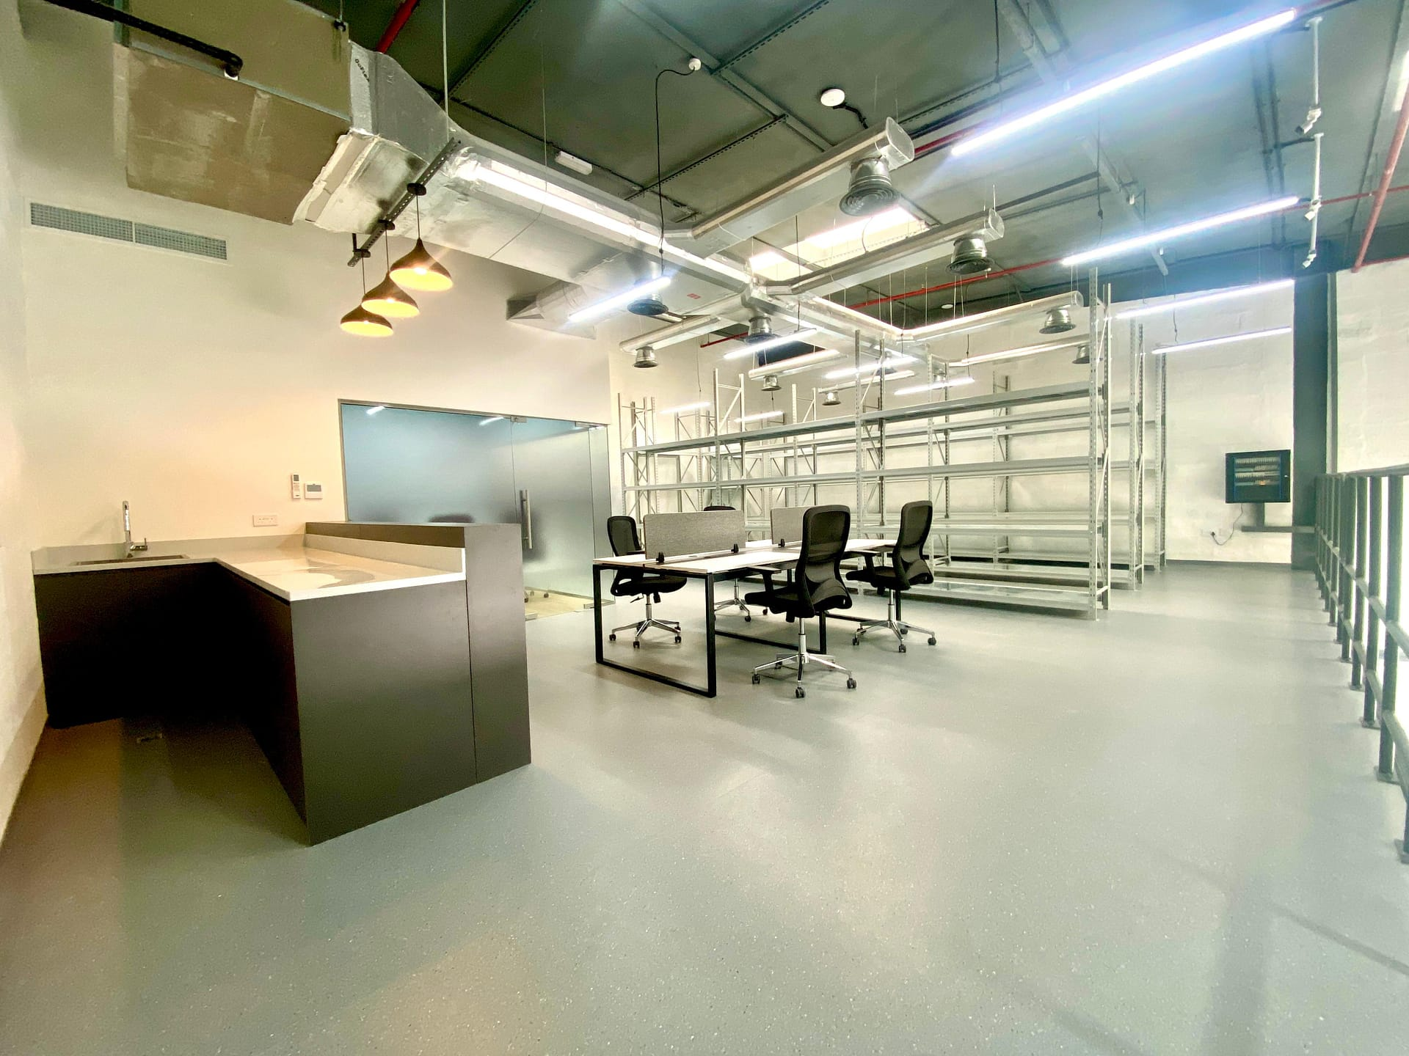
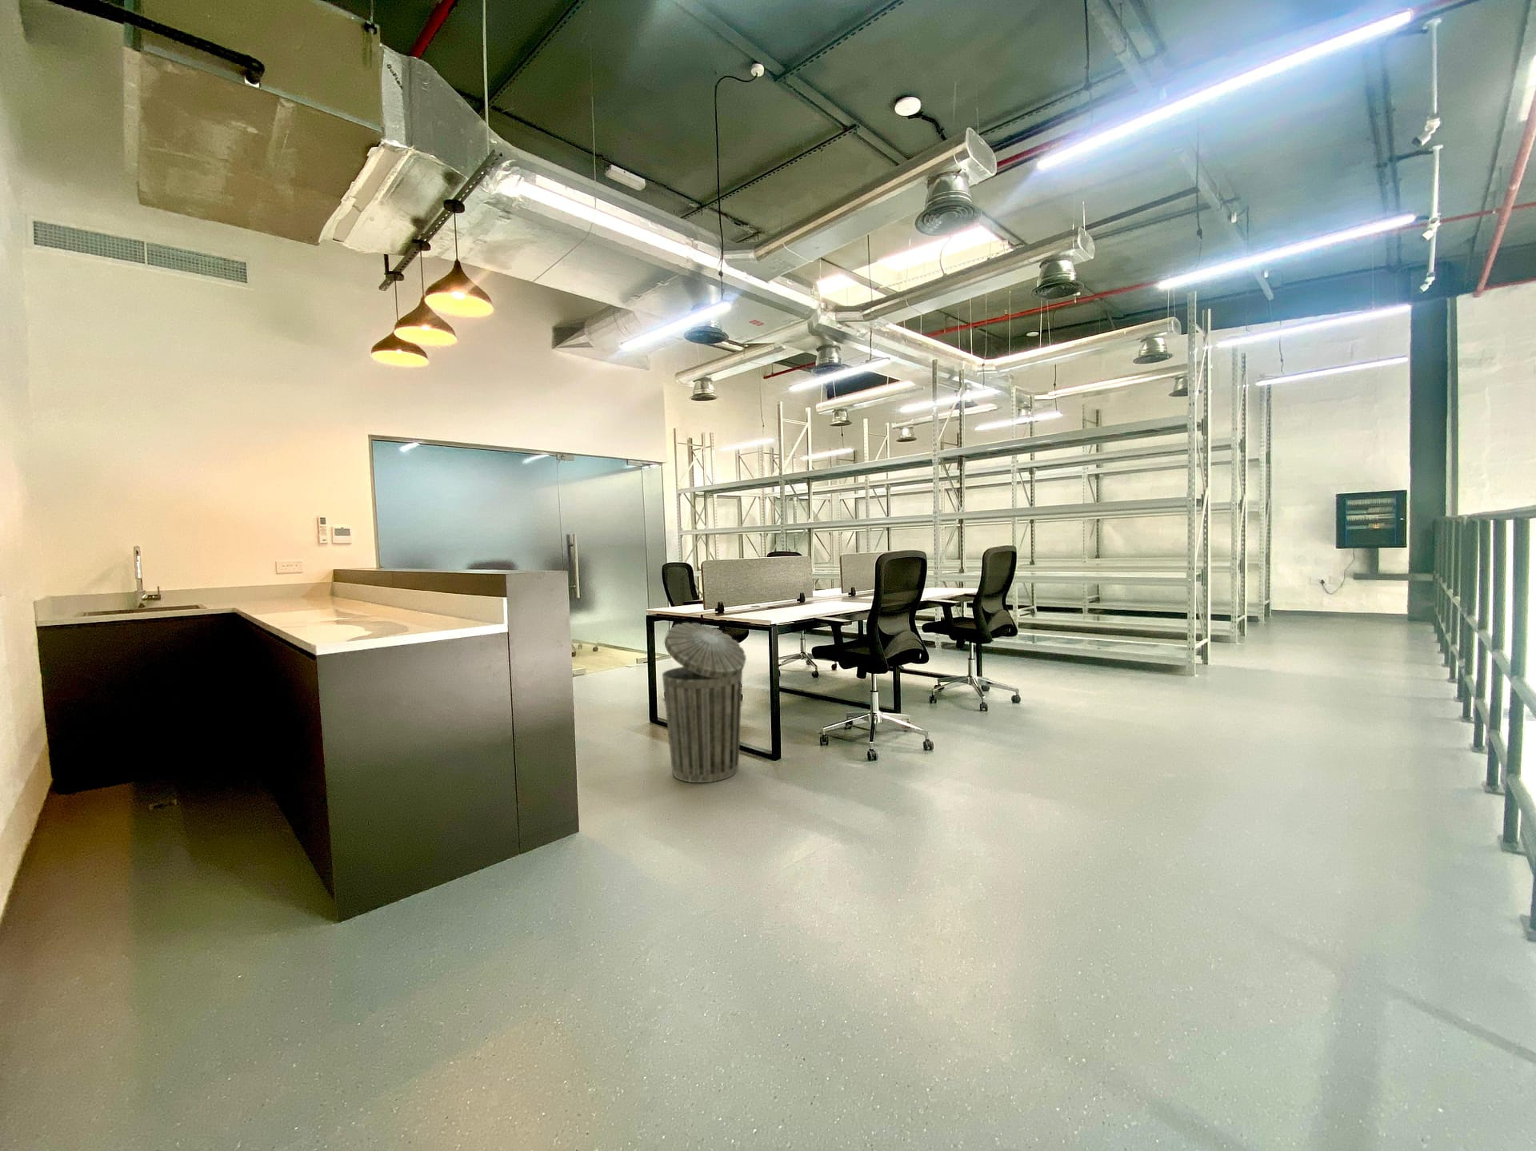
+ trash can [662,621,747,783]
